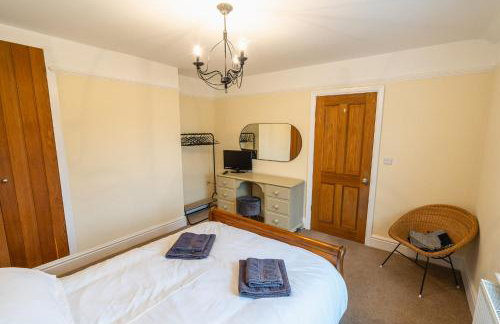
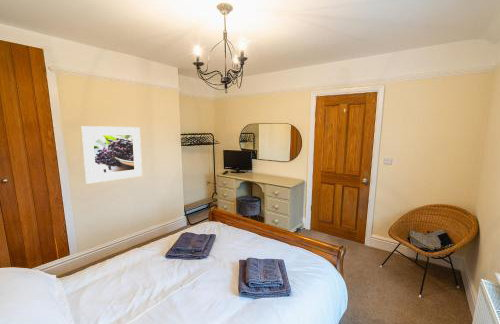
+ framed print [81,125,143,185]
